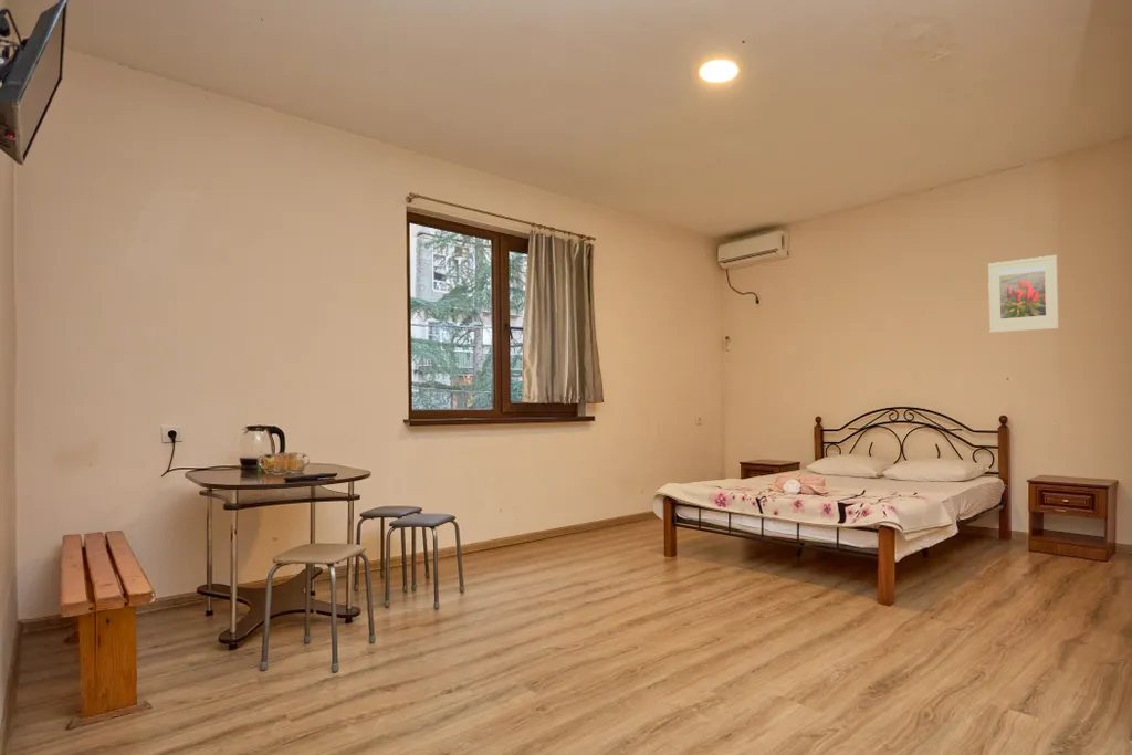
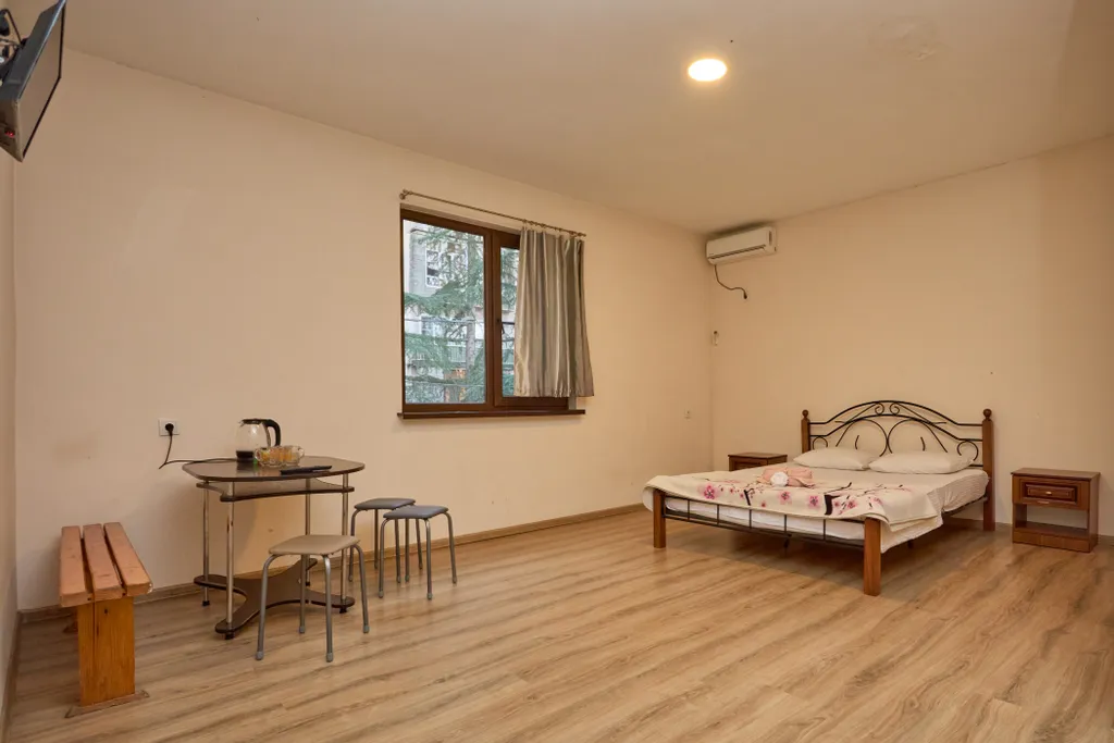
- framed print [987,254,1060,334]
